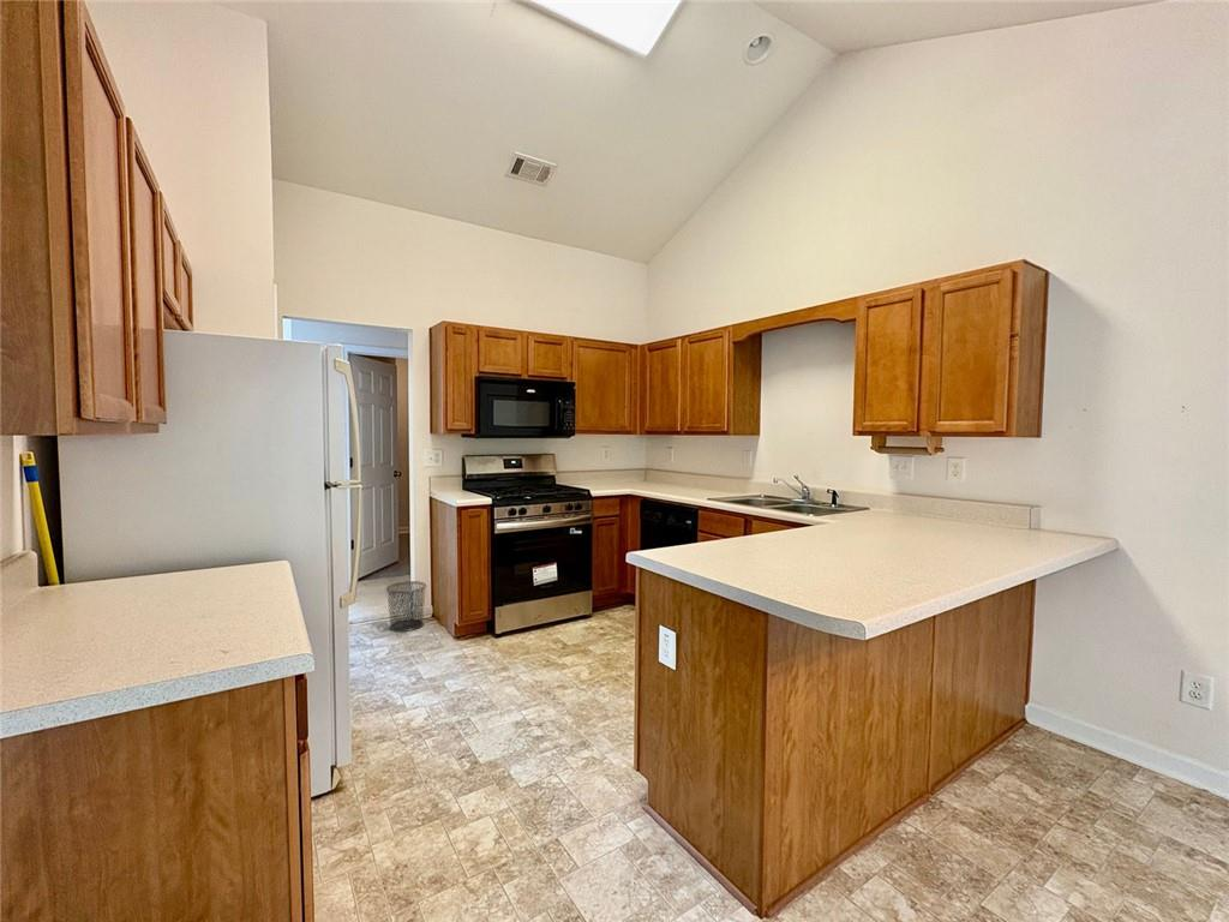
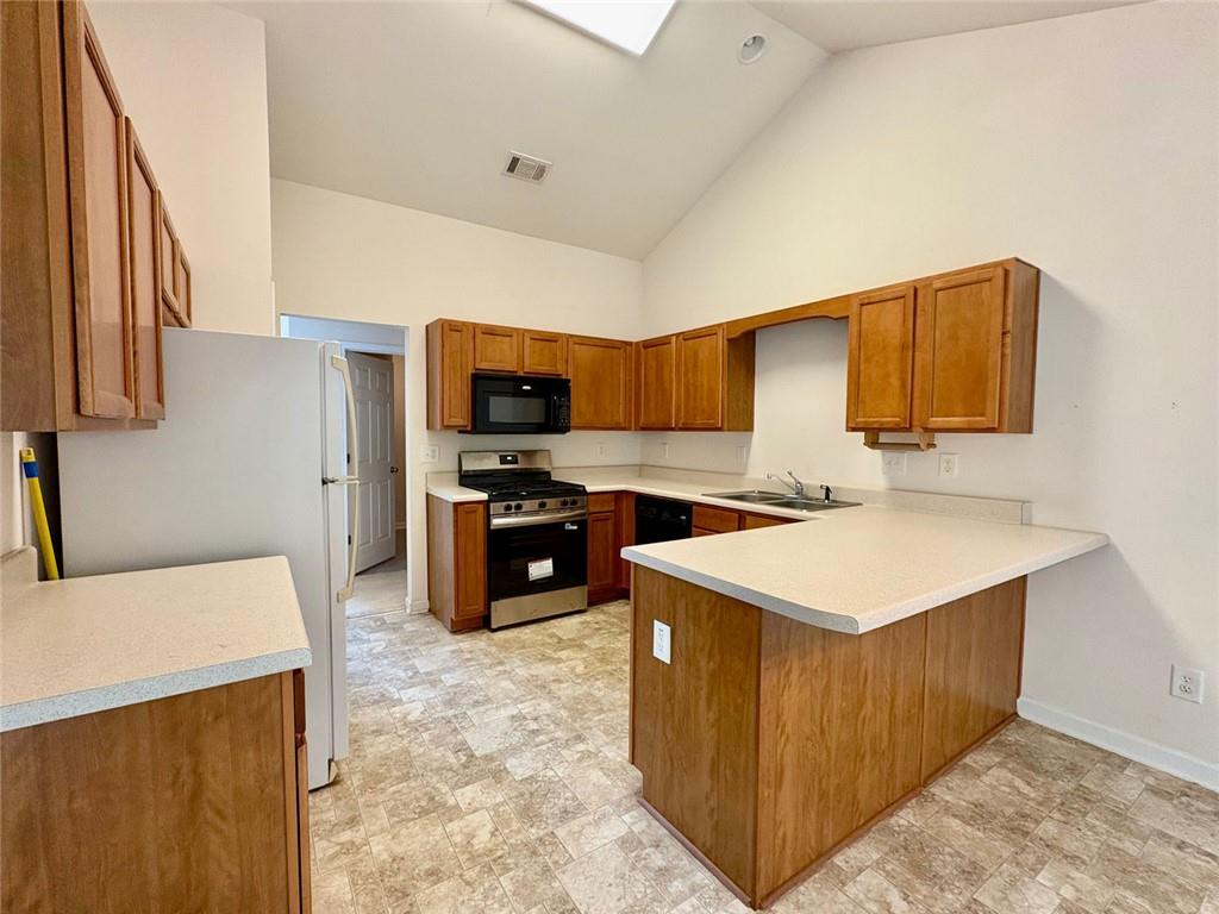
- waste bin [385,580,427,633]
